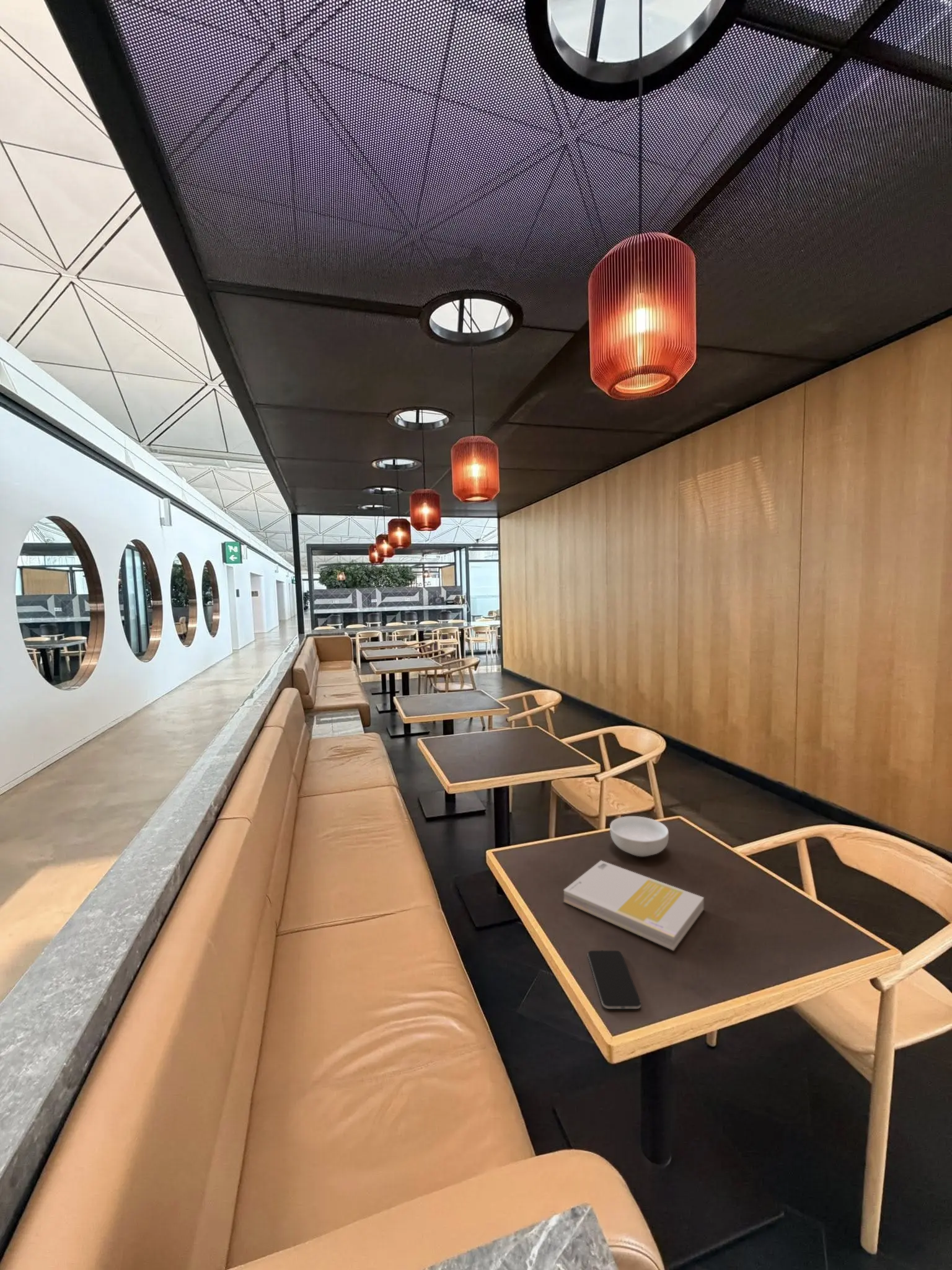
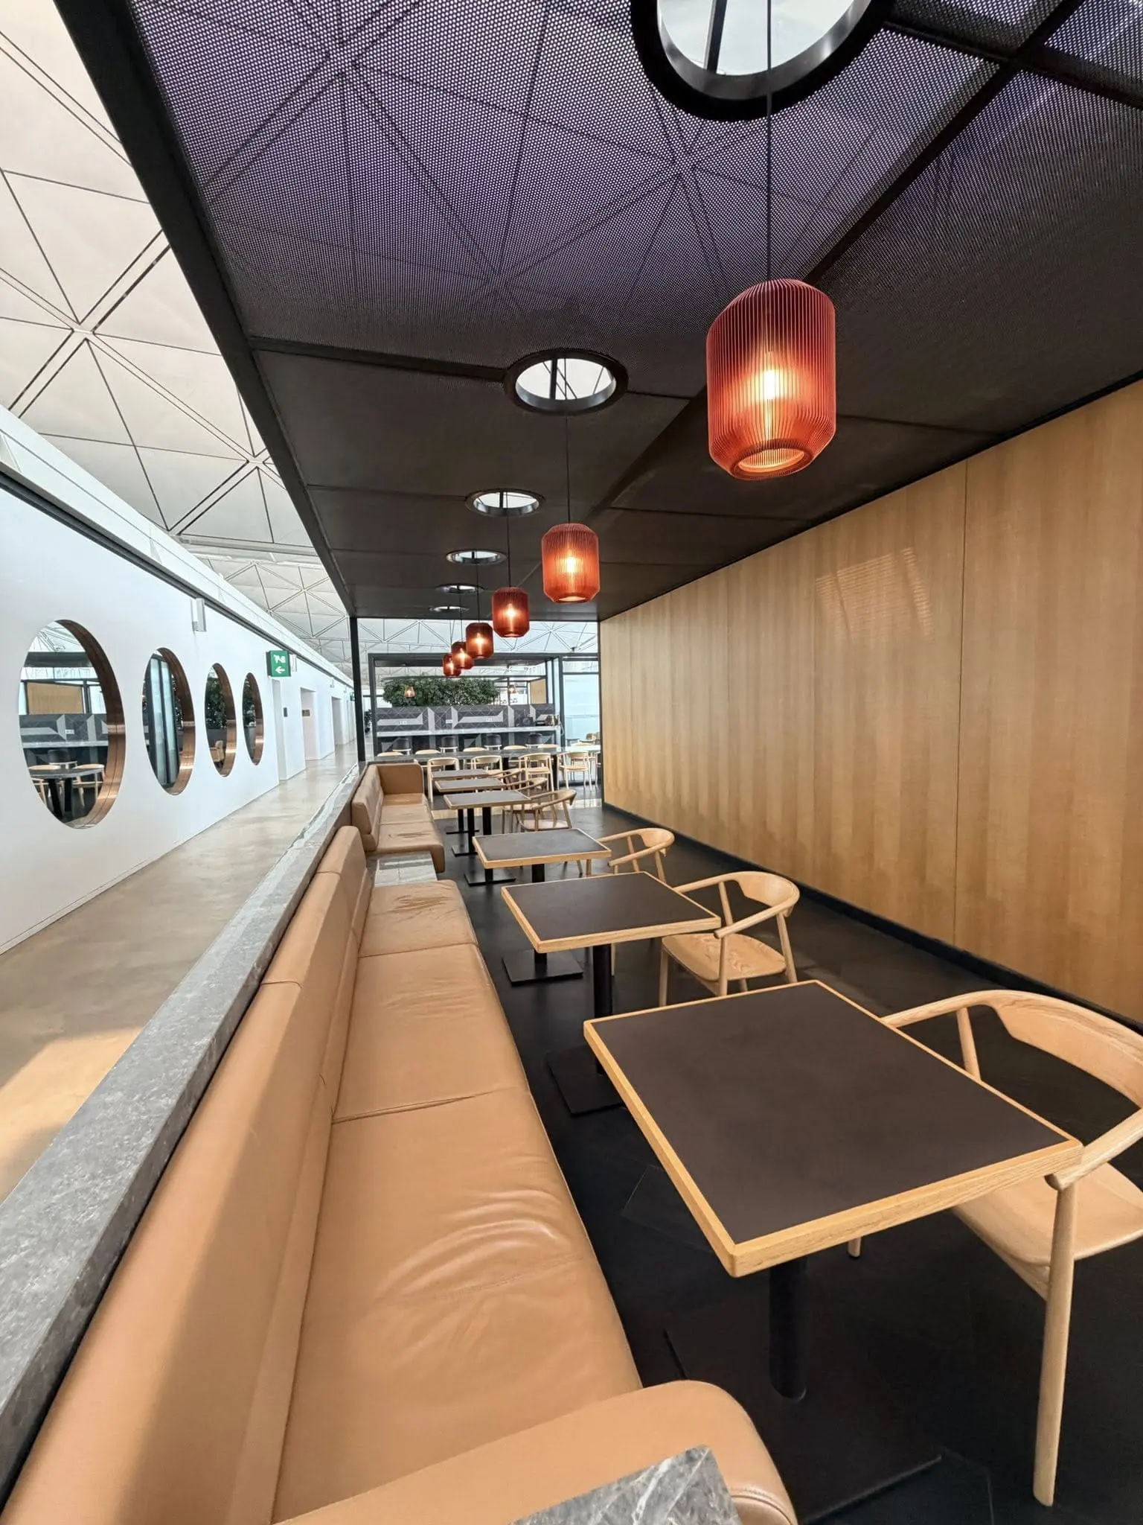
- smartphone [588,950,641,1010]
- cereal bowl [609,815,669,857]
- book [563,859,705,951]
